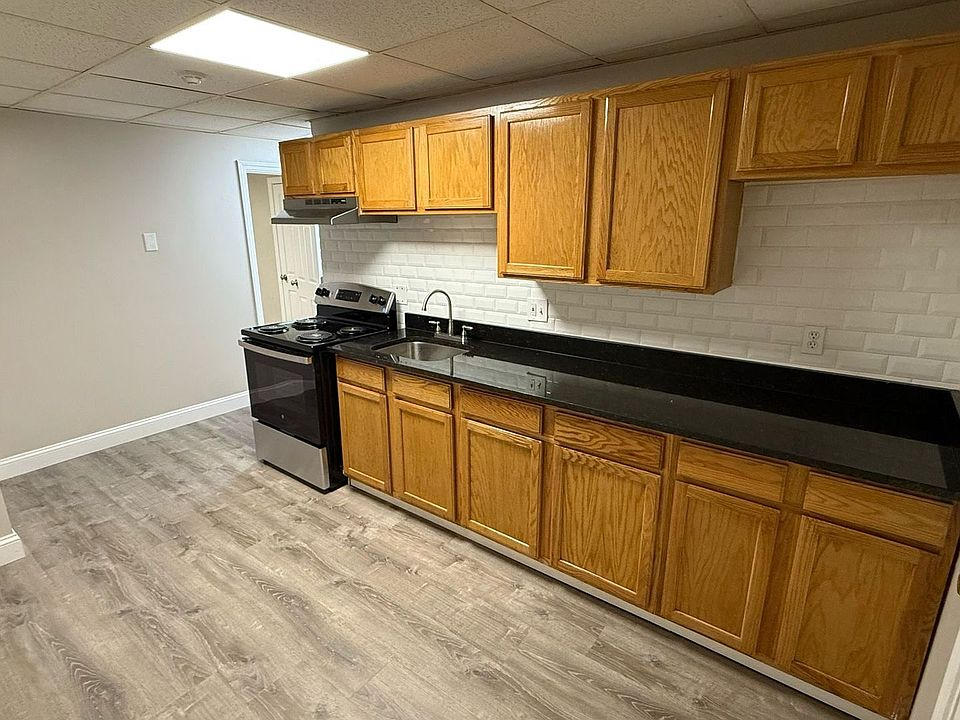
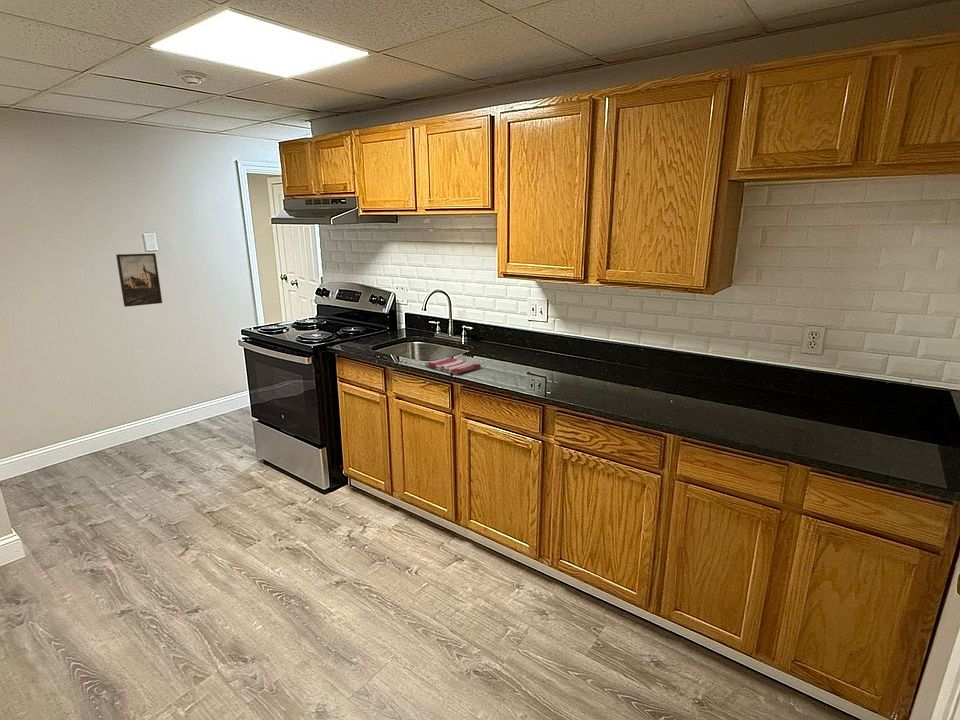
+ dish towel [424,356,482,375]
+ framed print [115,252,163,308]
